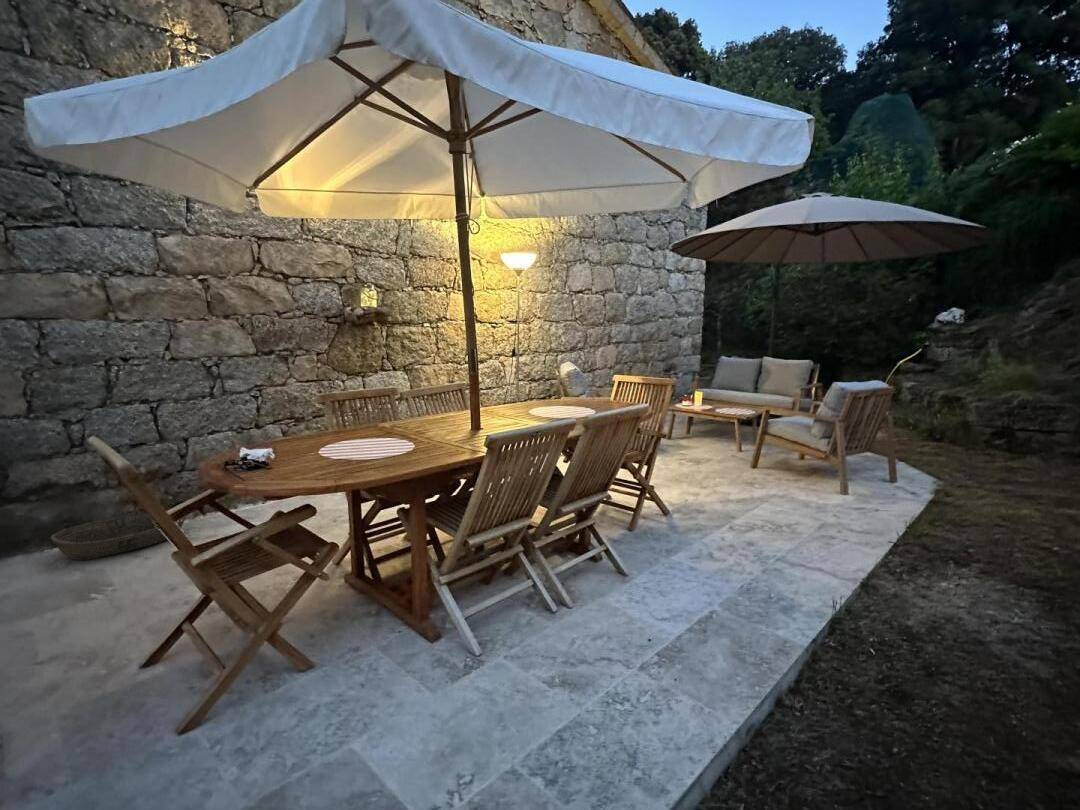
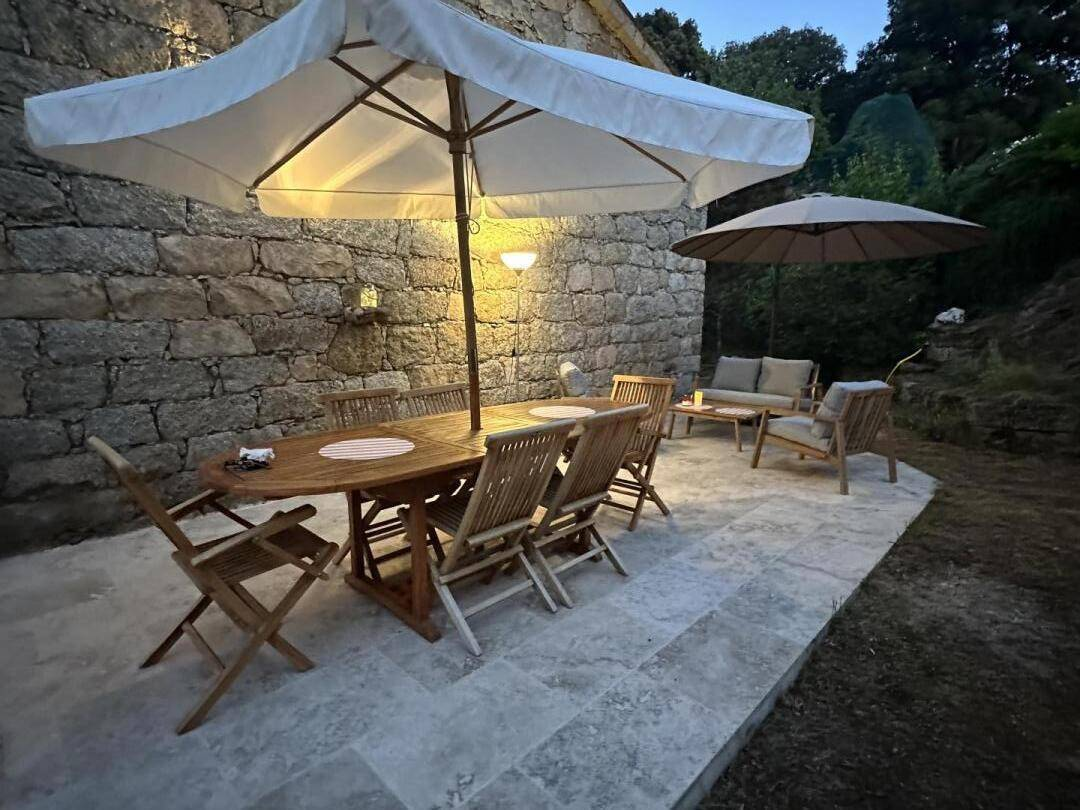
- basket [50,506,186,562]
